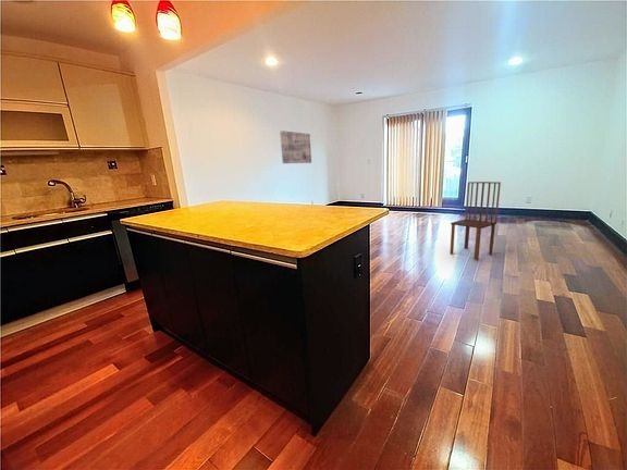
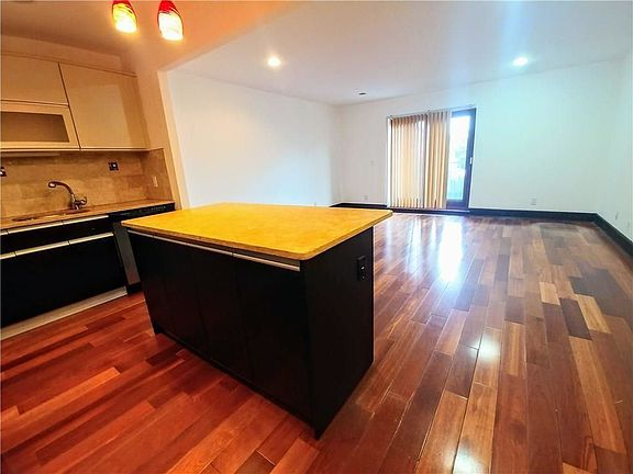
- dining chair [448,181,502,261]
- wall art [279,129,312,164]
